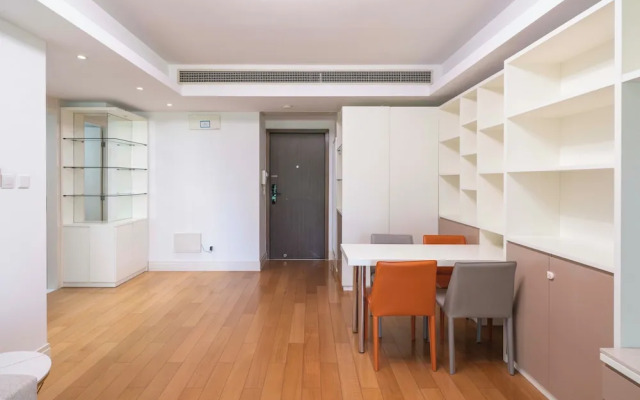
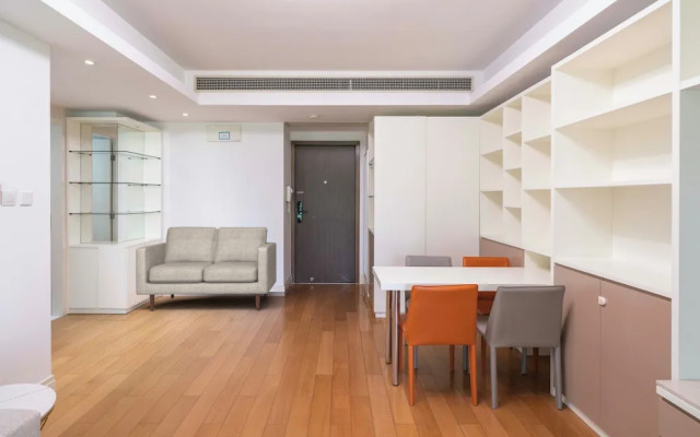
+ sofa [135,226,278,311]
